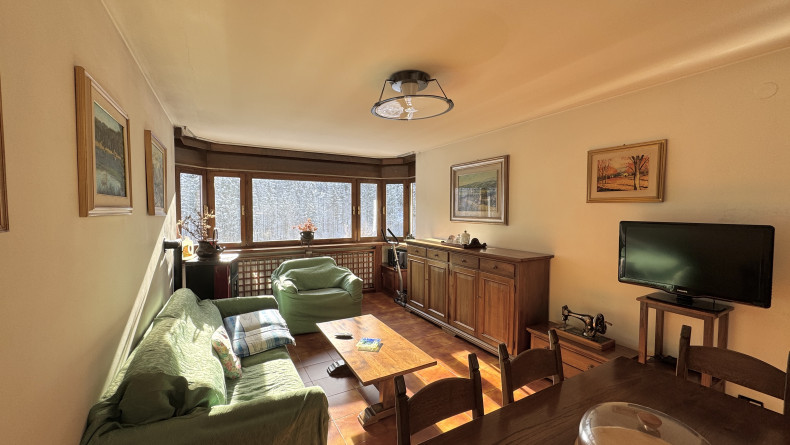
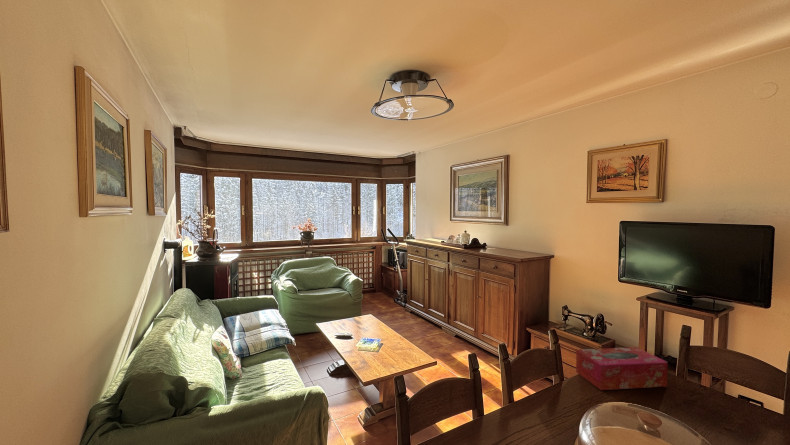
+ tissue box [575,346,669,391]
